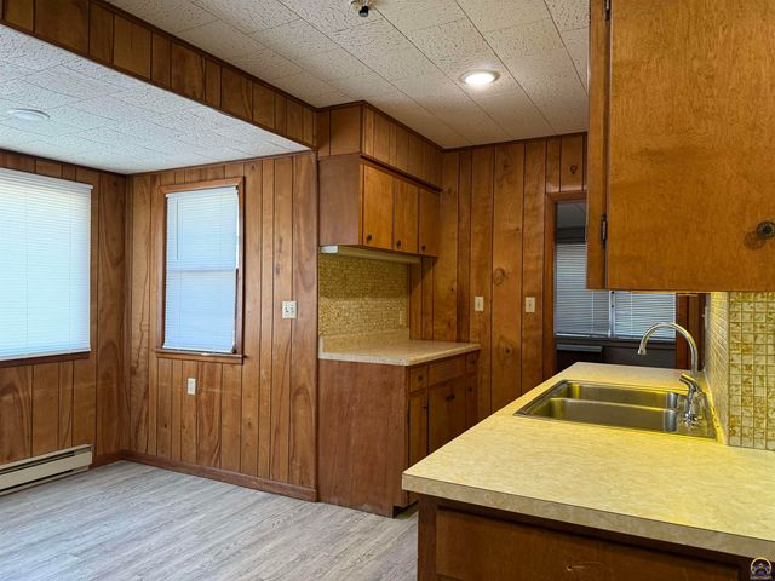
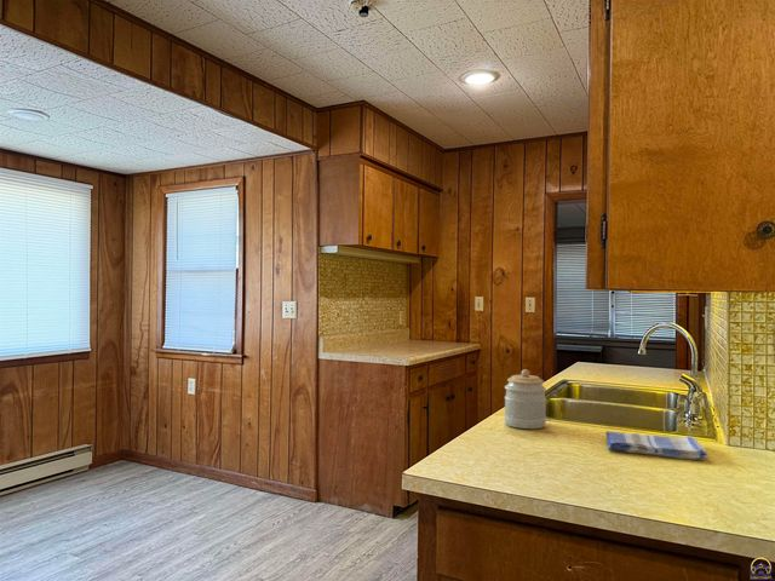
+ dish towel [604,430,710,461]
+ jar [503,368,547,430]
